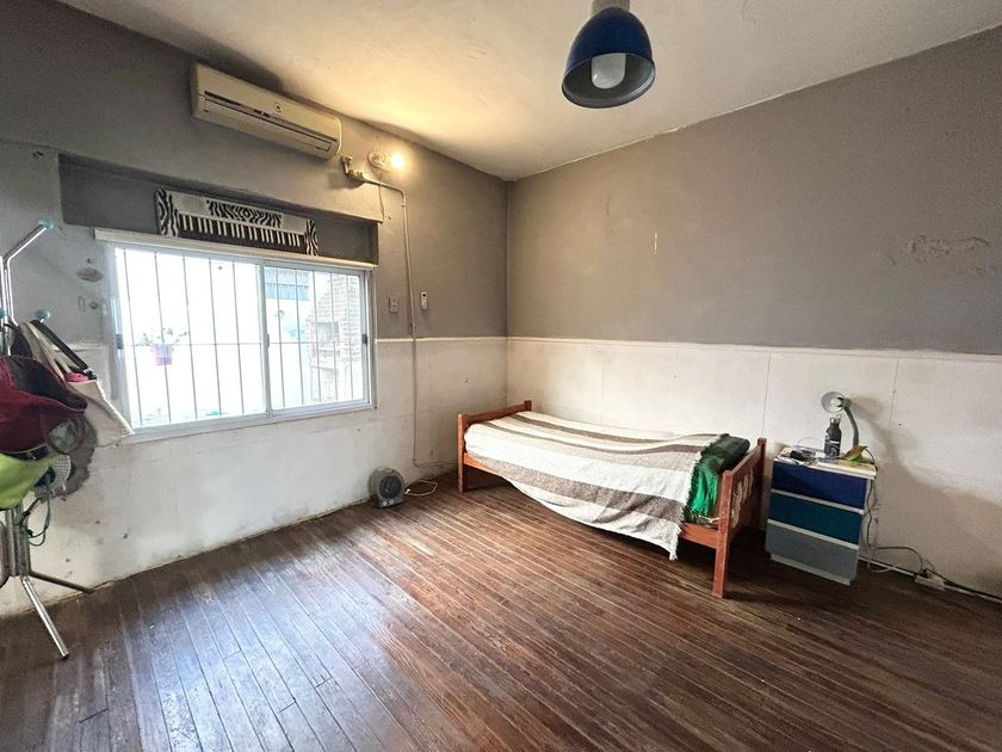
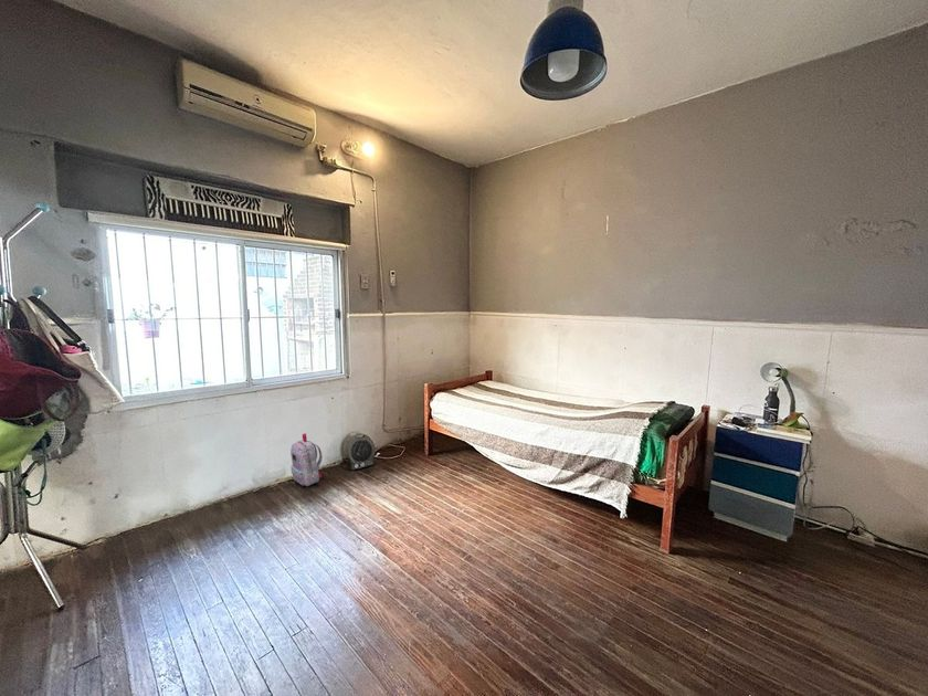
+ backpack [289,432,323,487]
